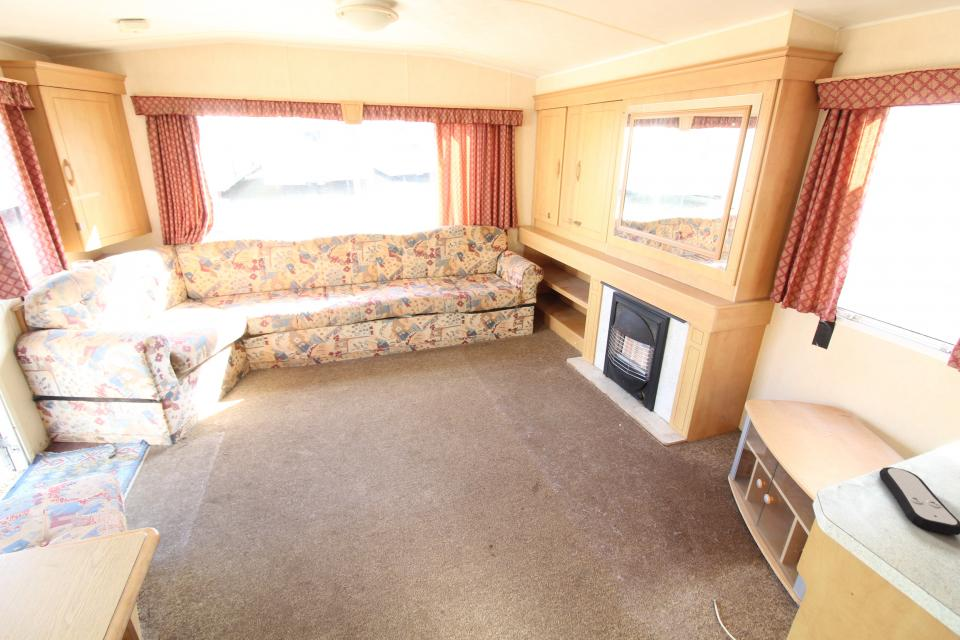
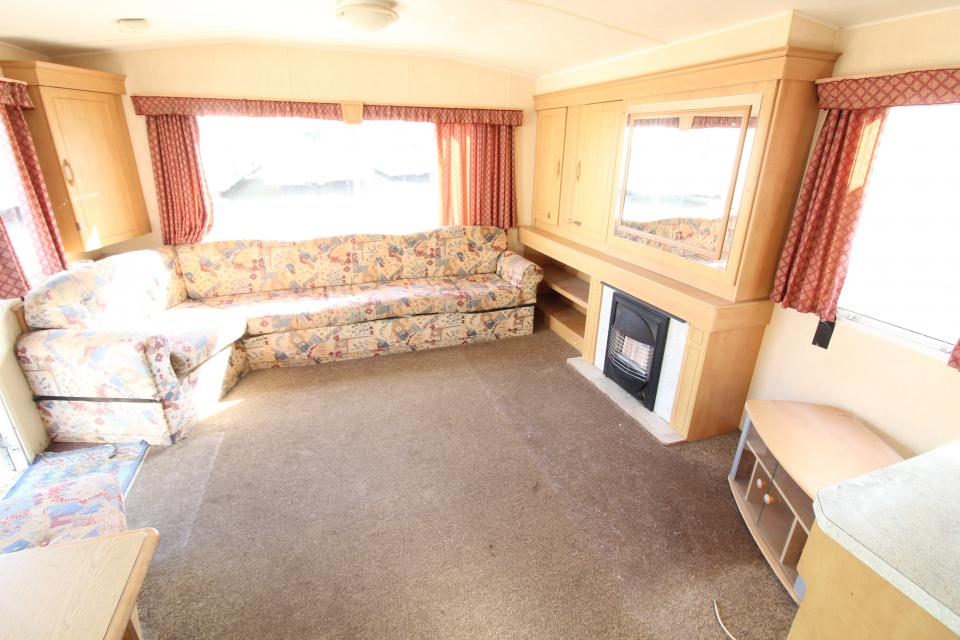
- remote control [878,466,960,536]
